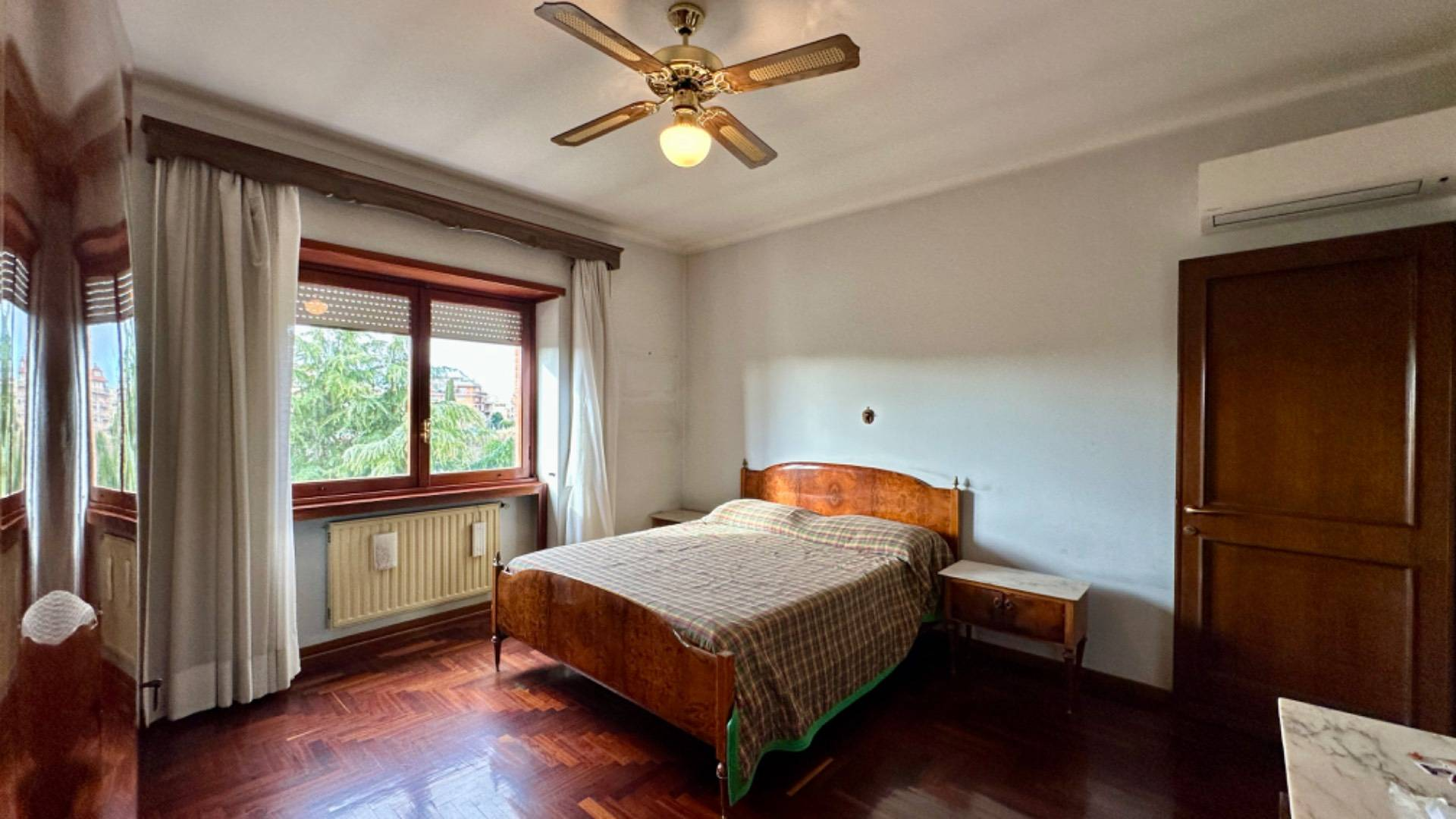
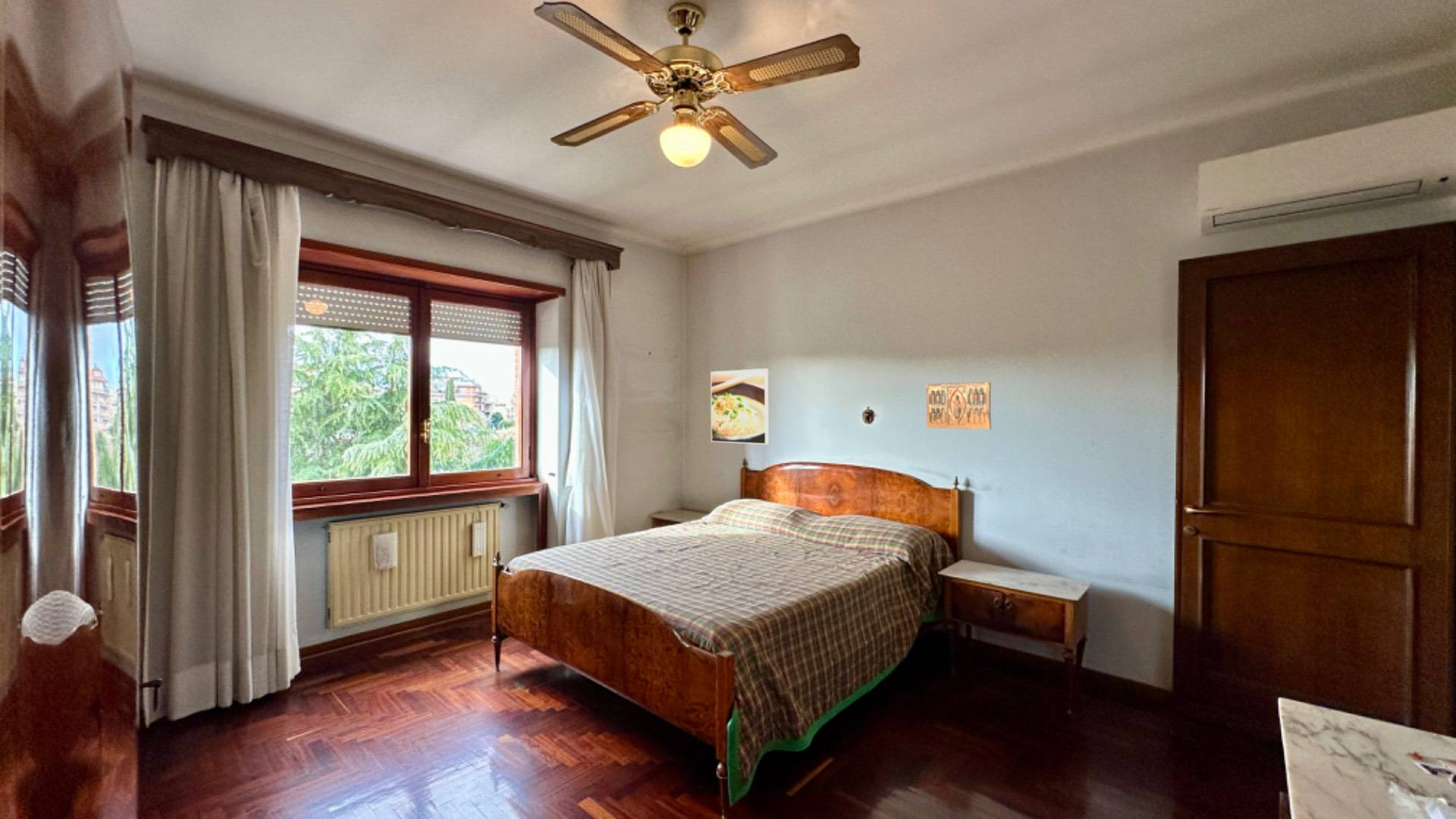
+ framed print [710,368,770,445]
+ religious icon [925,381,992,430]
